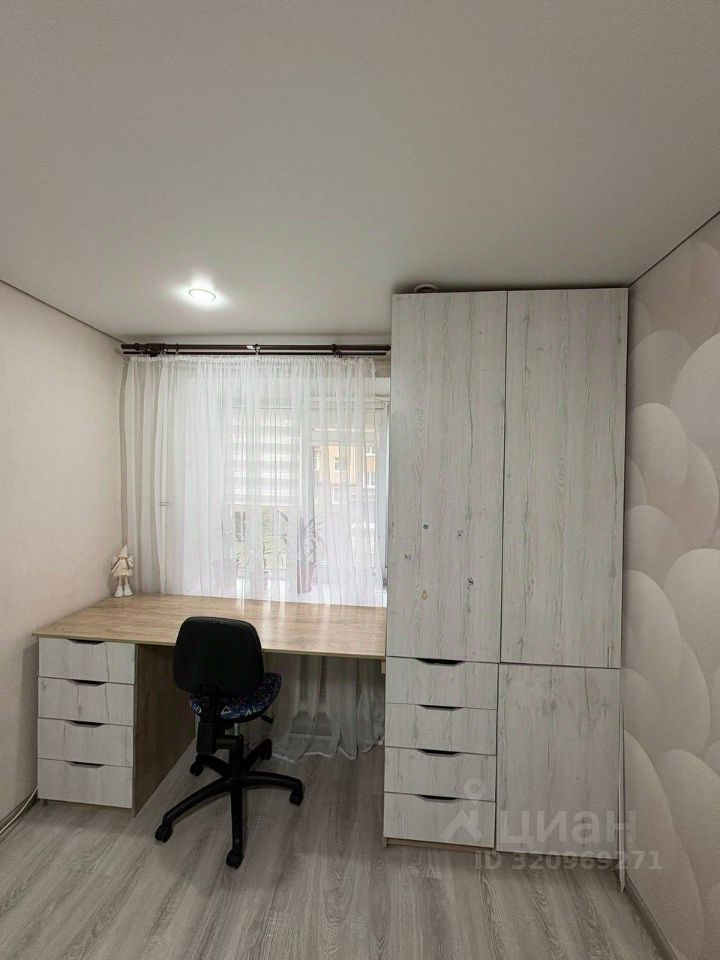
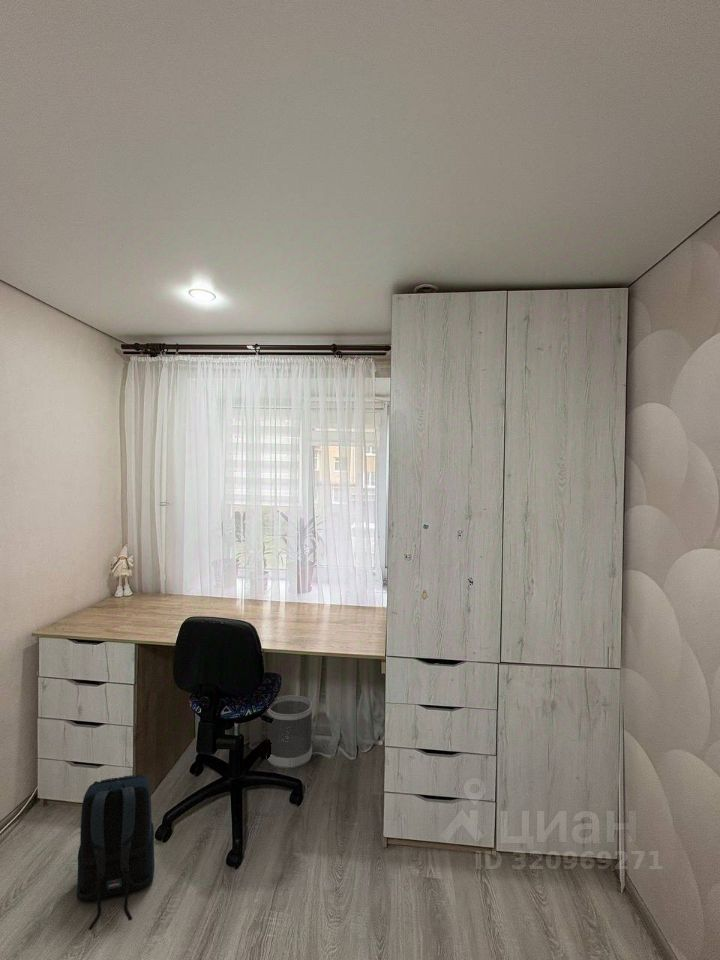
+ backpack [76,773,155,931]
+ wastebasket [266,694,314,770]
